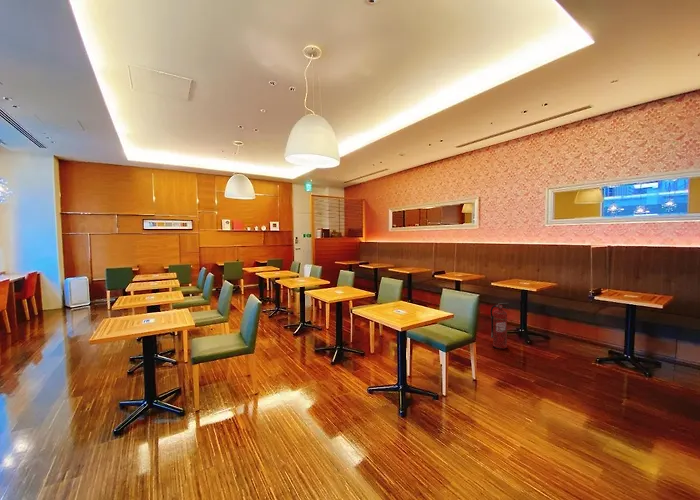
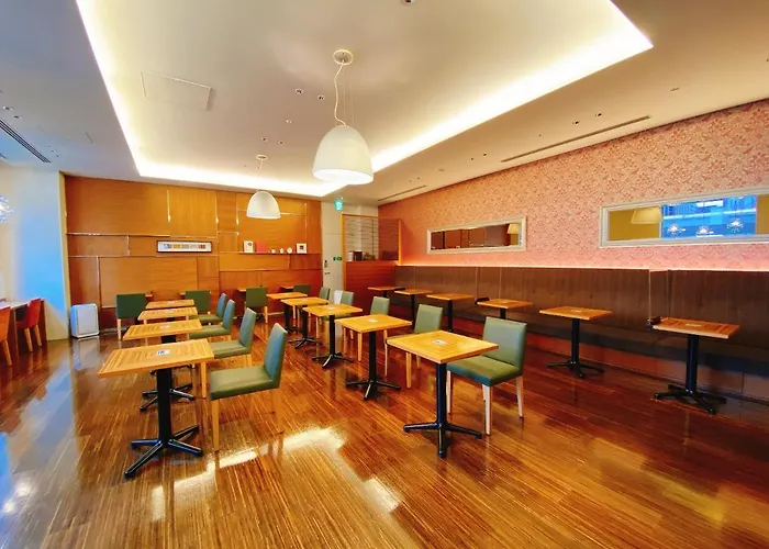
- fire extinguisher [489,302,510,350]
